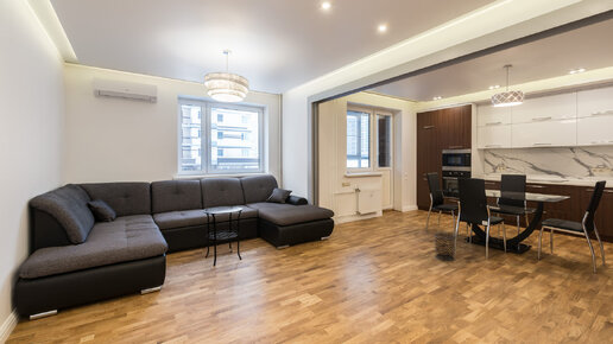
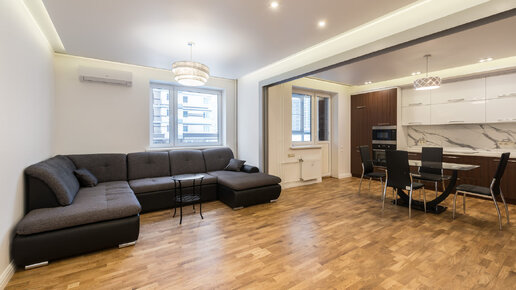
- waste bin [432,232,459,262]
